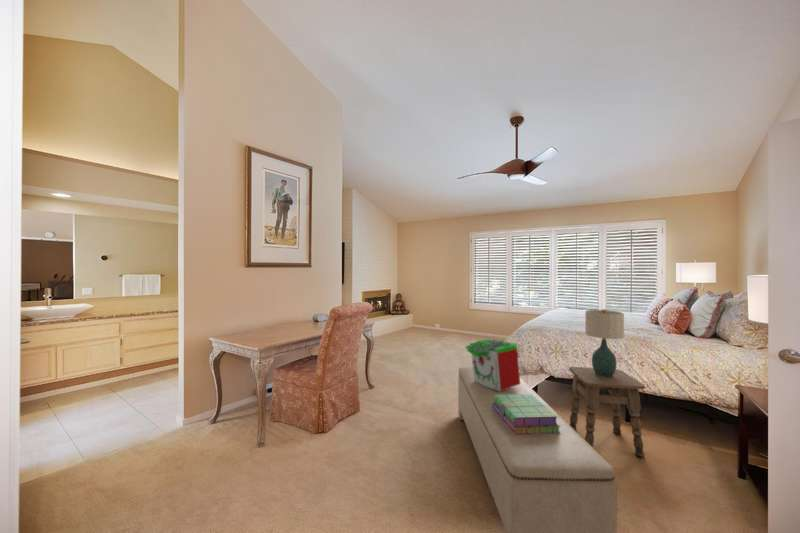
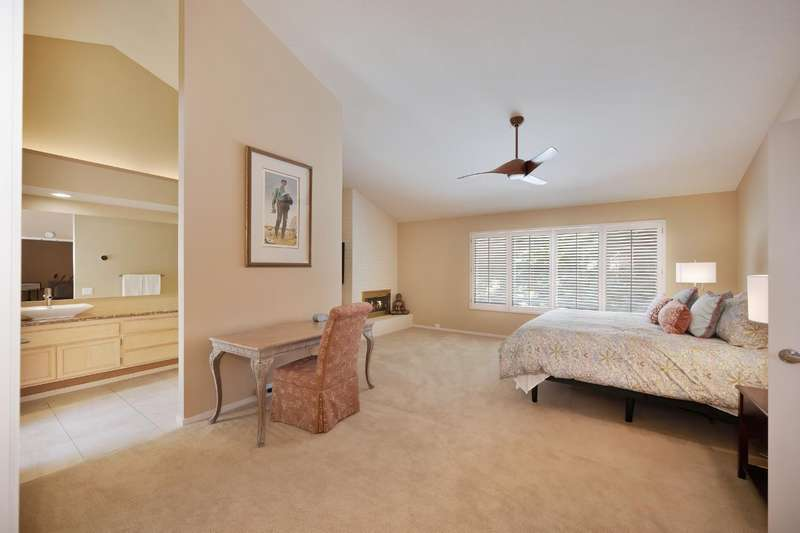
- bench [457,366,618,533]
- table lamp [584,308,625,378]
- side table [568,366,646,459]
- decorative box [464,338,521,391]
- stack of books [492,394,561,435]
